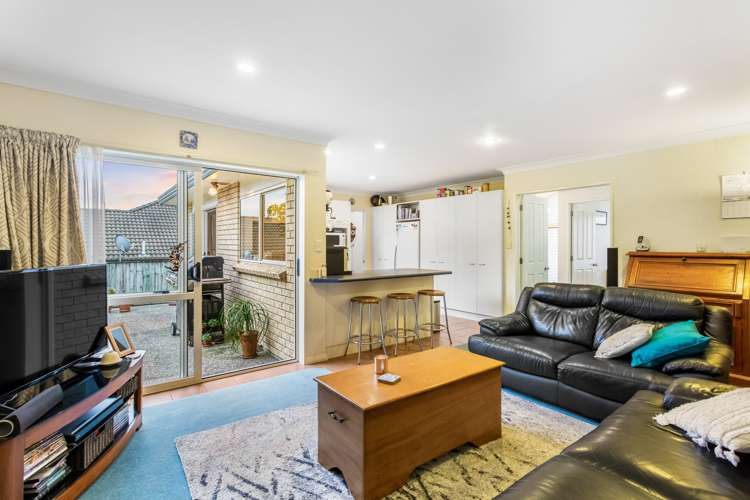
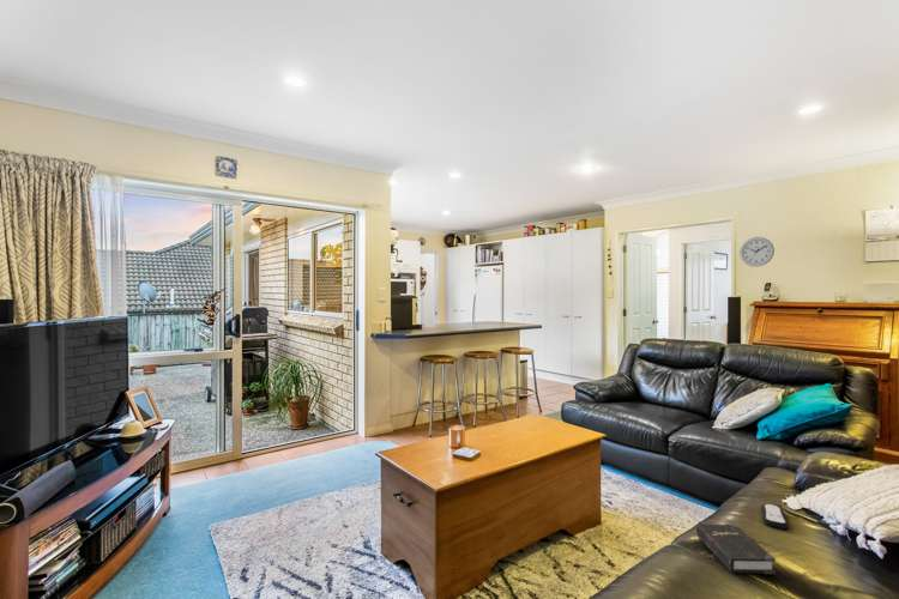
+ hardback book [695,522,777,575]
+ remote control [760,503,790,530]
+ wall clock [738,236,776,267]
